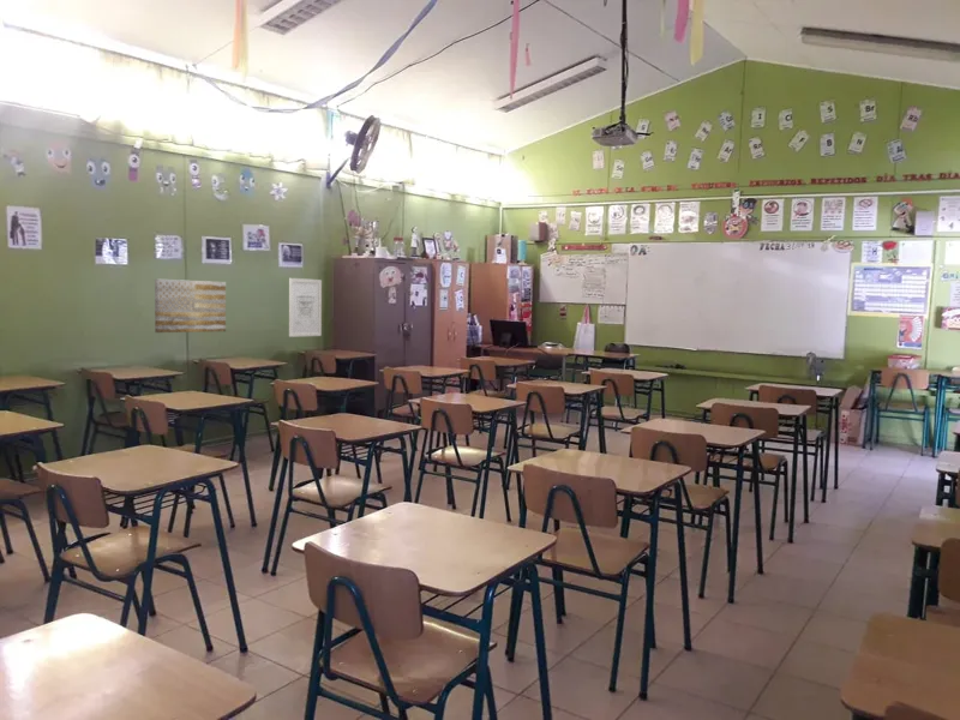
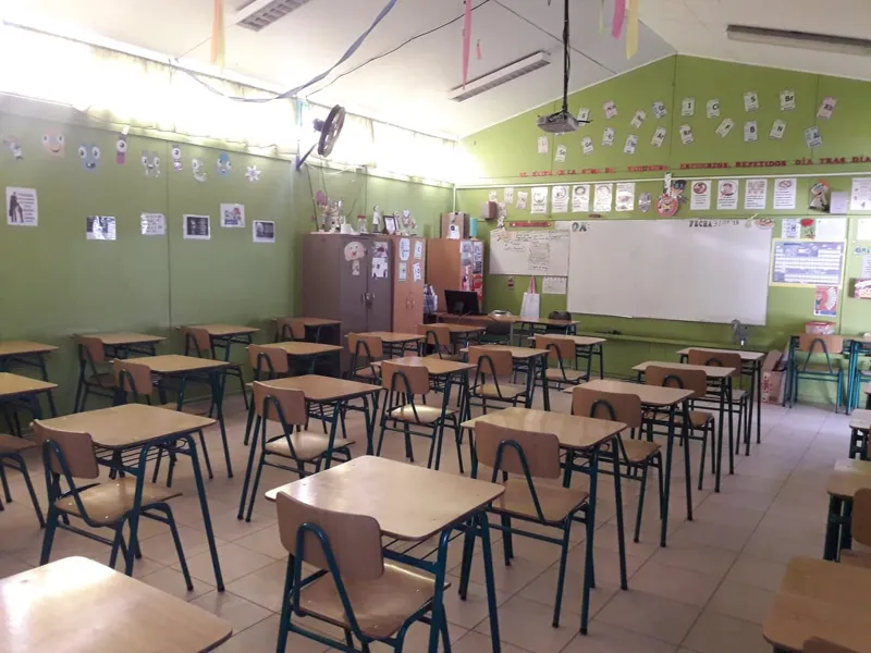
- wall art [154,278,227,334]
- wall art [288,277,323,338]
